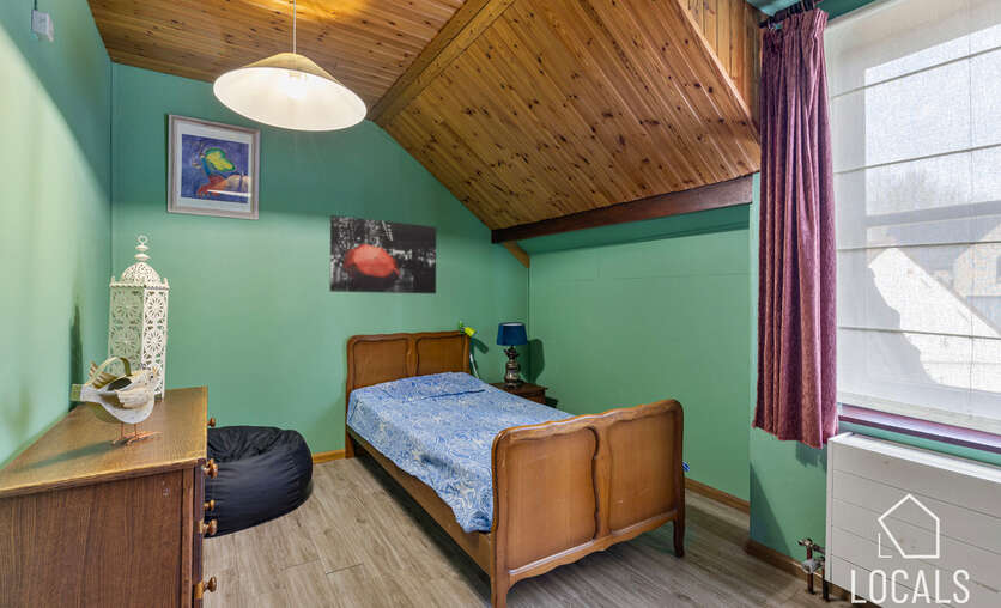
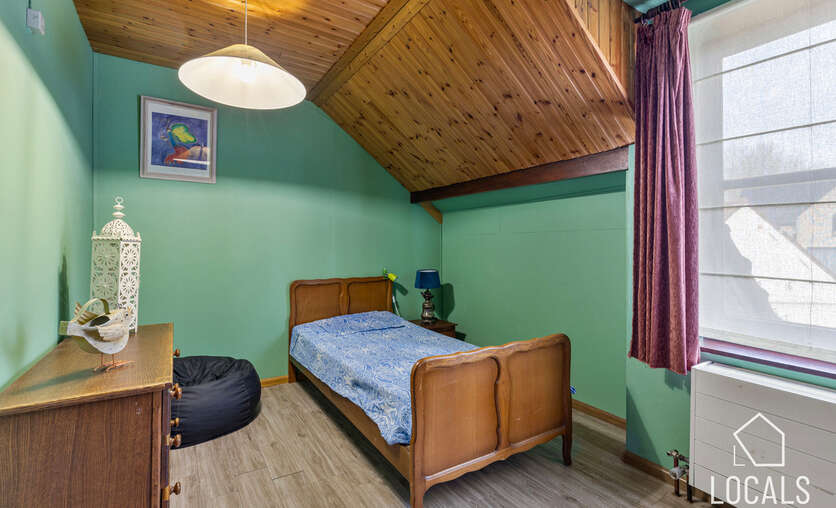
- wall art [329,214,437,294]
